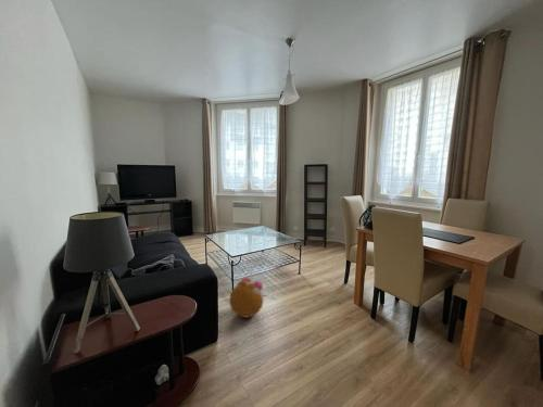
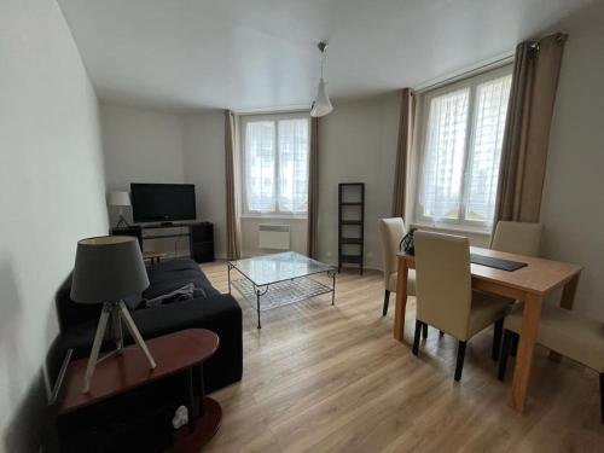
- plush toy [228,277,269,319]
